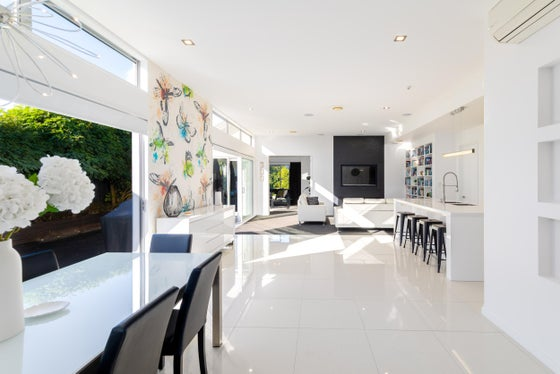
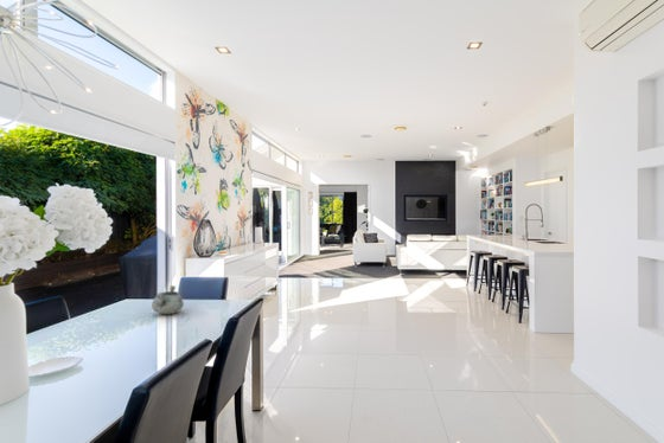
+ decorative bowl [151,284,185,315]
